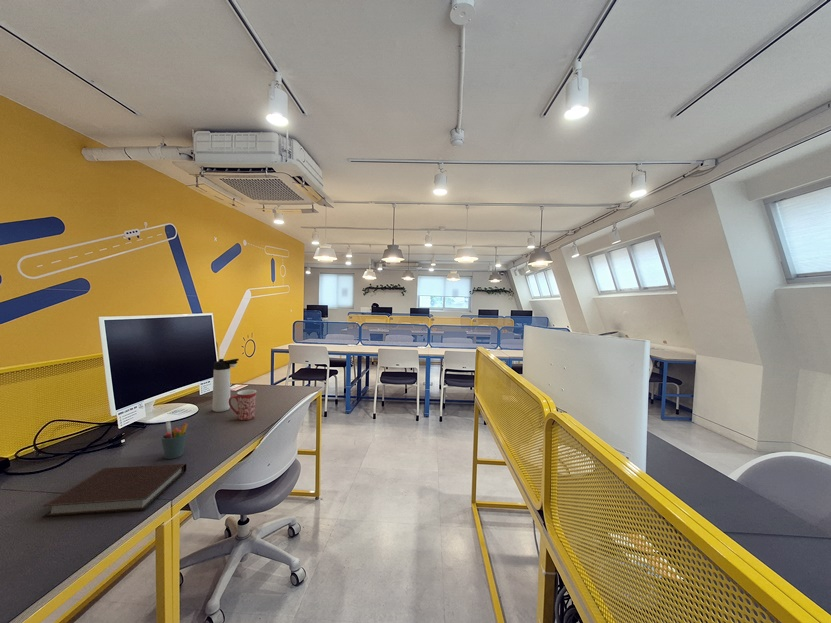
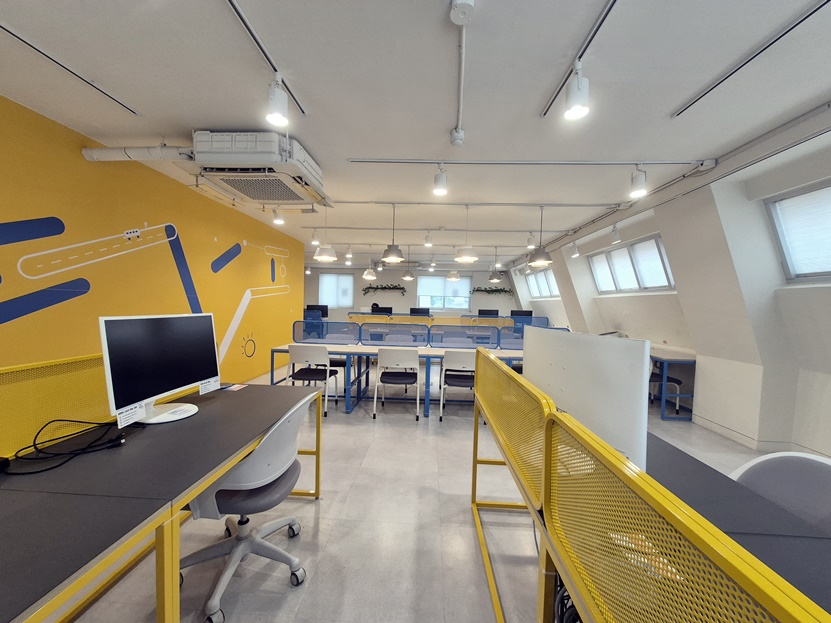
- pen holder [160,420,188,460]
- notebook [42,463,187,518]
- mug [229,389,258,421]
- thermos bottle [211,358,240,413]
